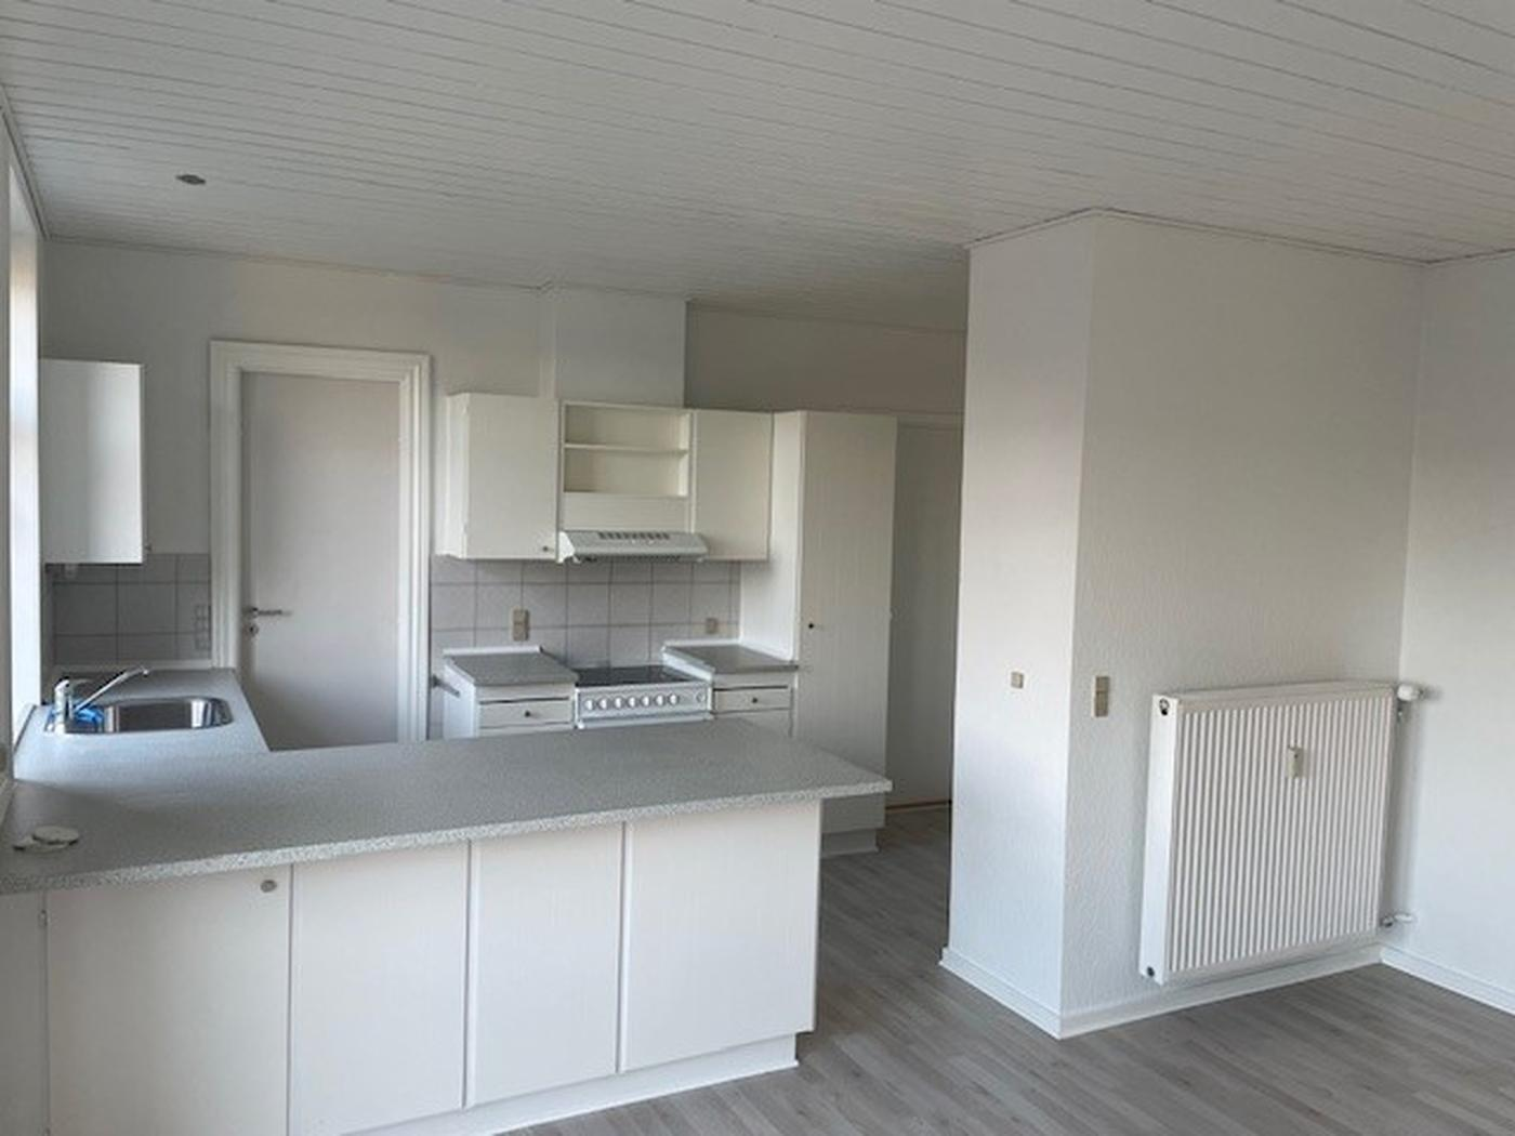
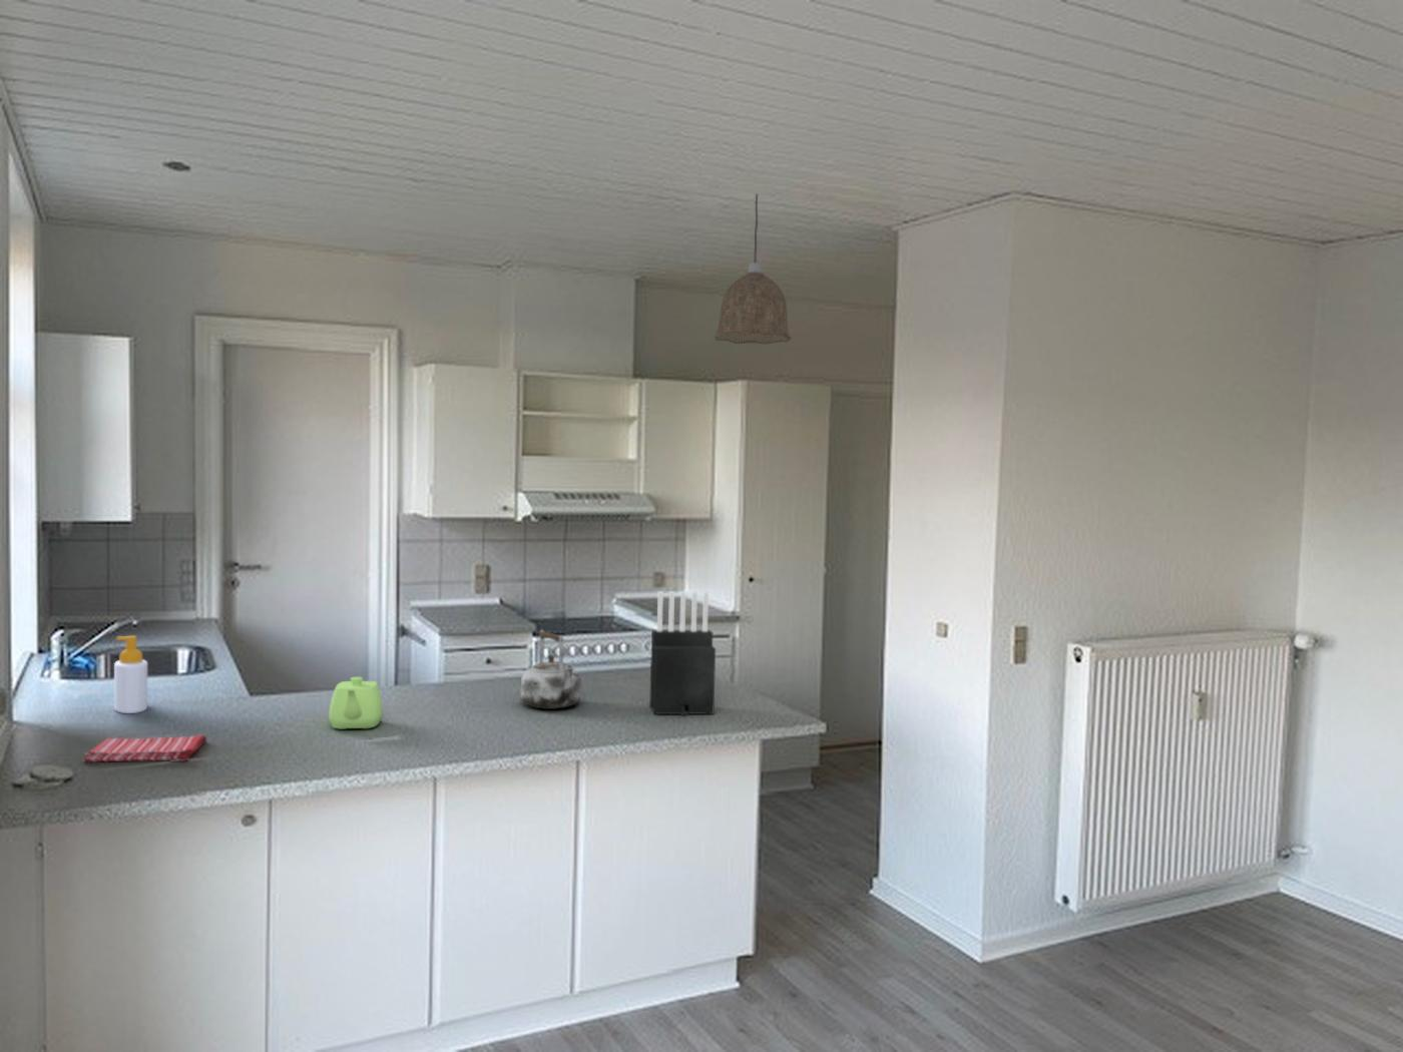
+ dish towel [81,735,208,762]
+ teapot [328,676,383,730]
+ soap bottle [114,635,148,714]
+ pendant lamp [714,192,793,345]
+ kettle [519,629,582,711]
+ knife block [648,590,717,716]
